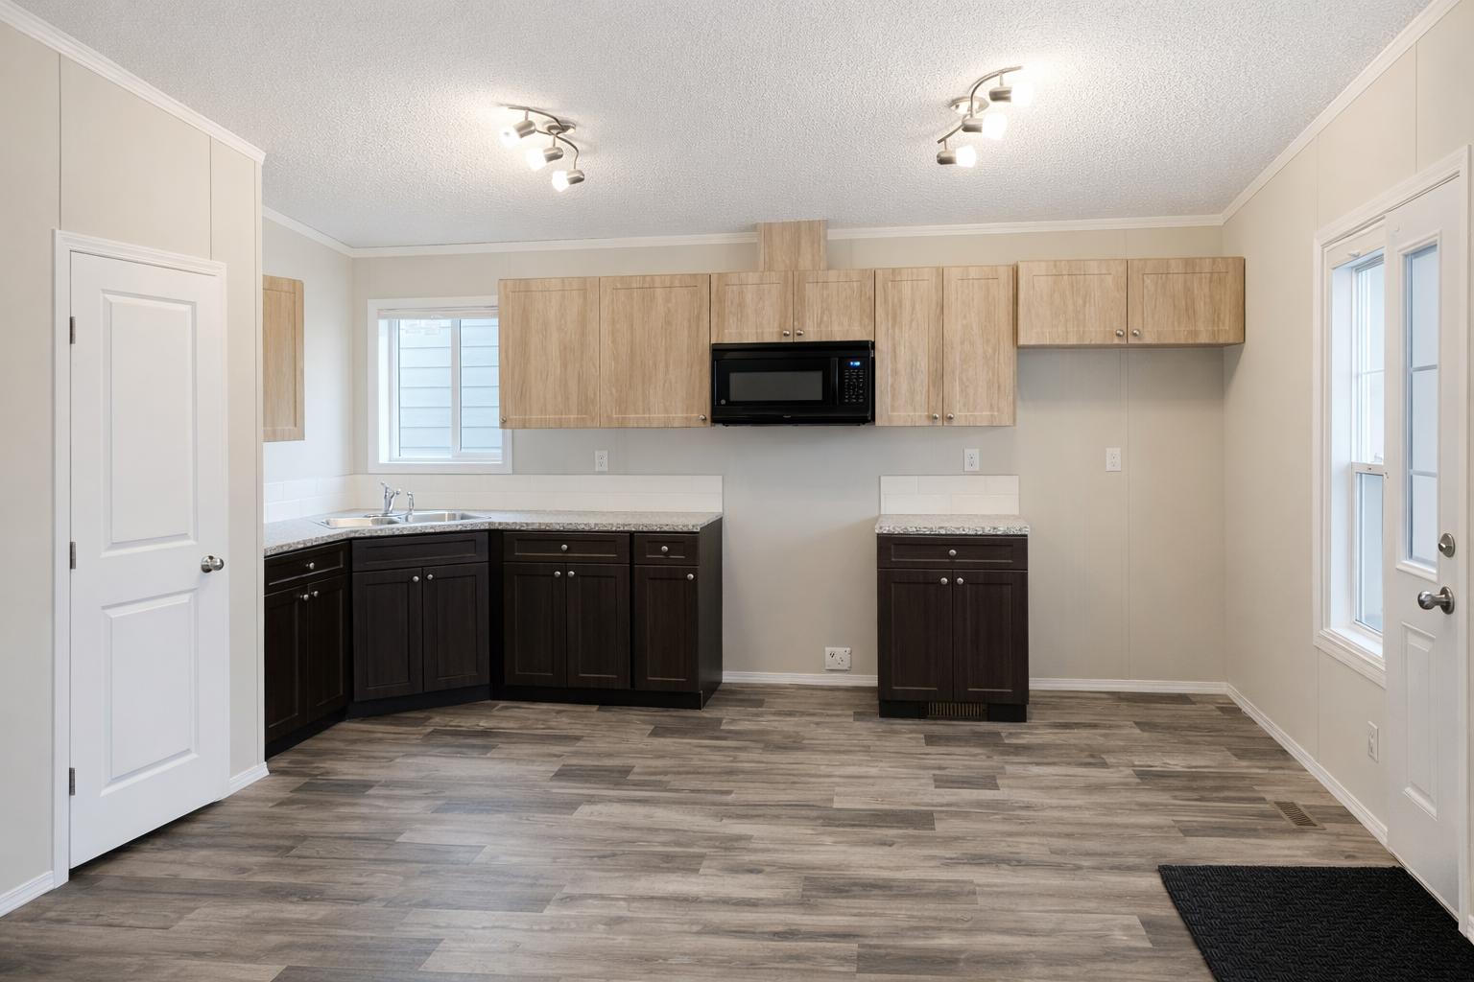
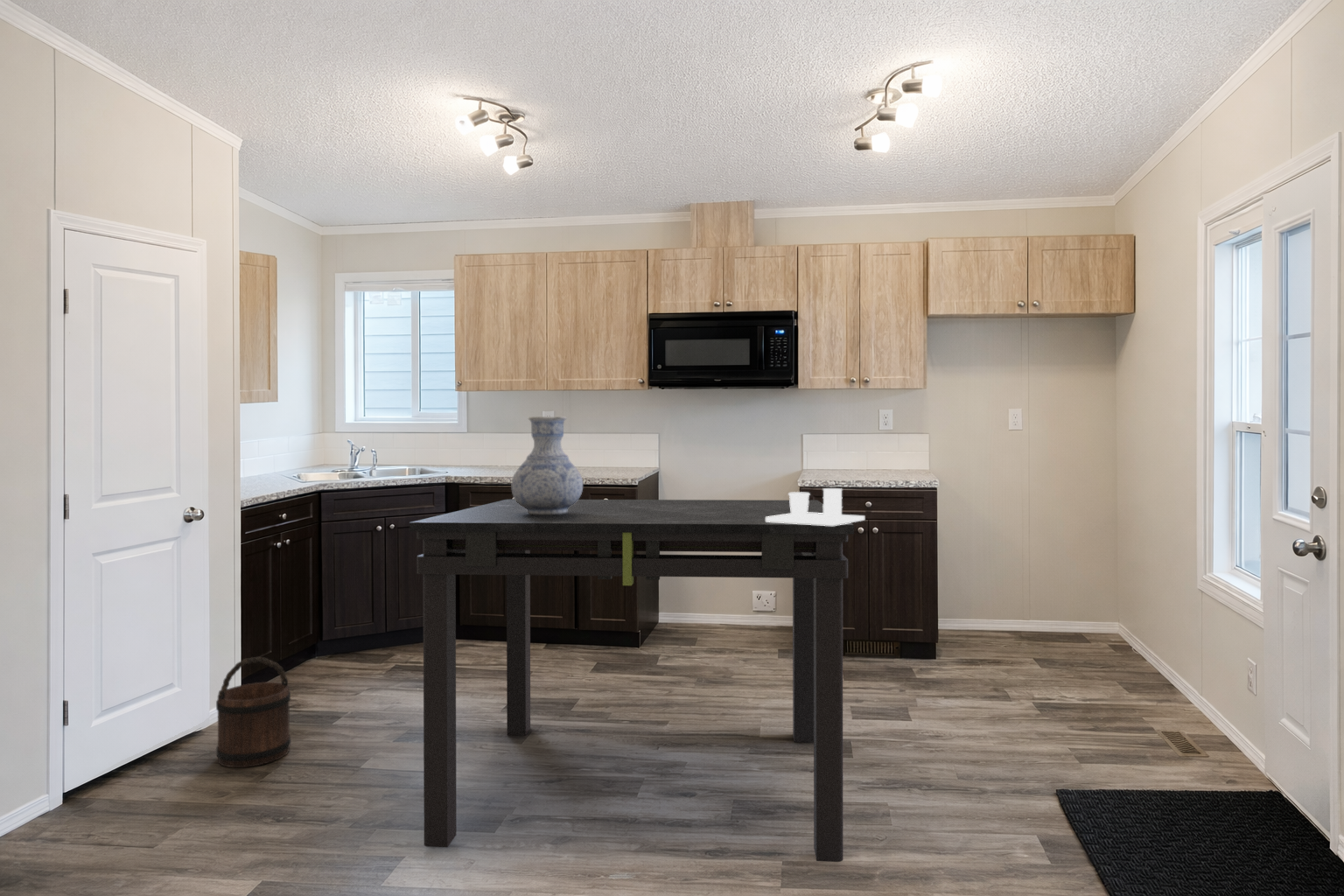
+ dining table [409,499,855,863]
+ salt and pepper shaker set [766,487,865,526]
+ vase [510,416,584,514]
+ bucket [215,656,291,768]
